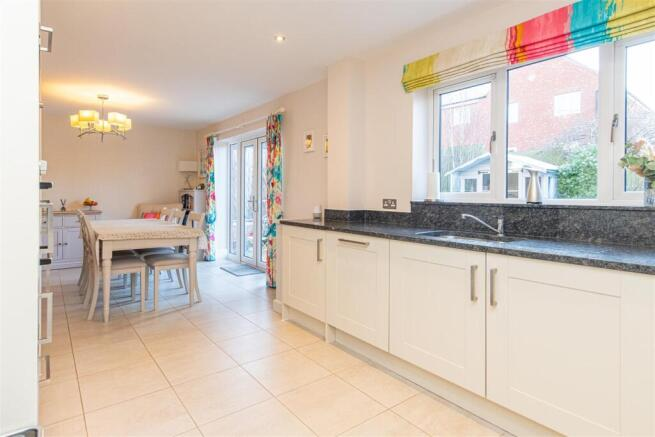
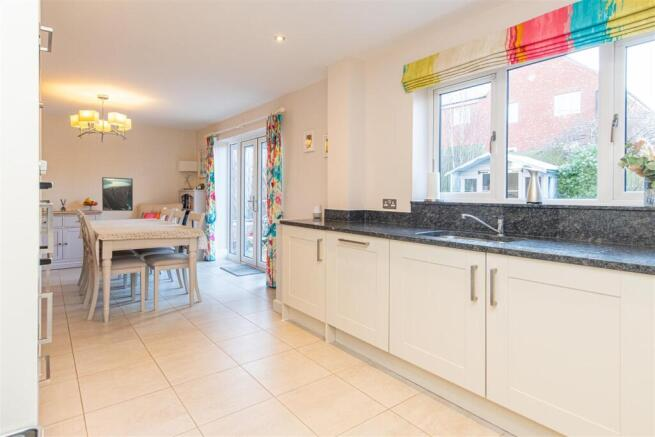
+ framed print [101,176,134,212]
